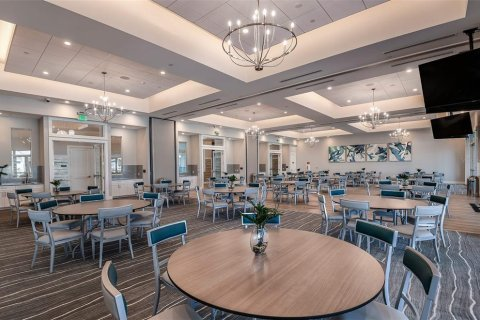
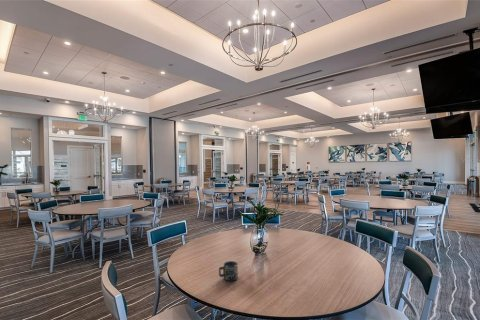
+ cup [218,260,239,282]
